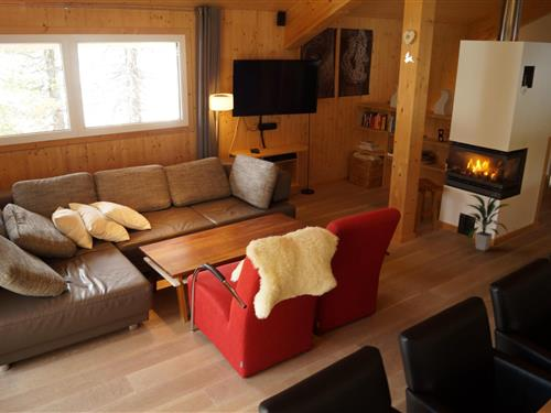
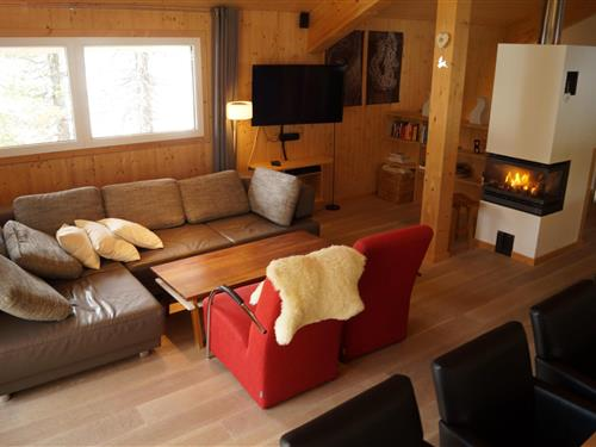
- indoor plant [466,192,509,252]
